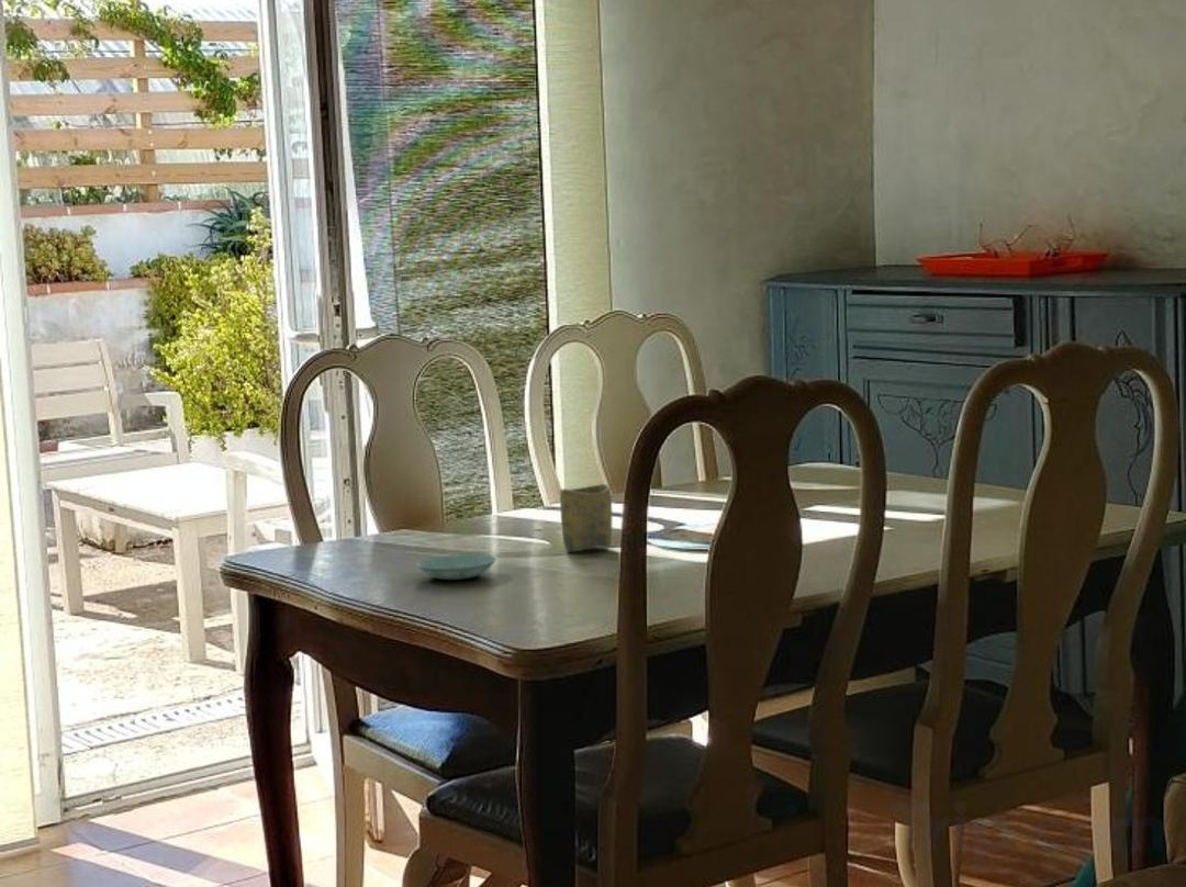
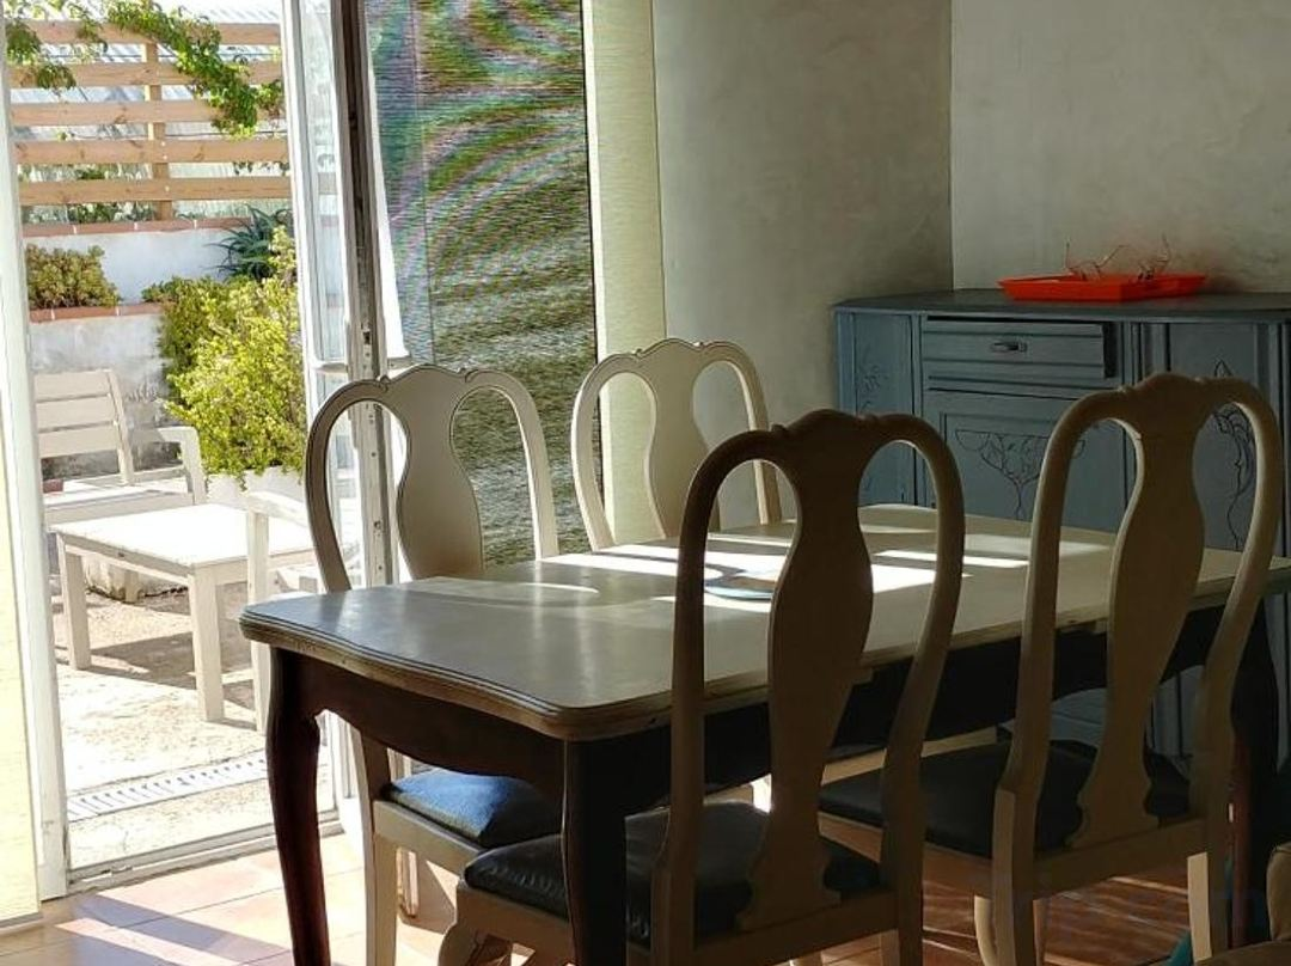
- cup [559,483,613,552]
- saucer [415,553,497,581]
